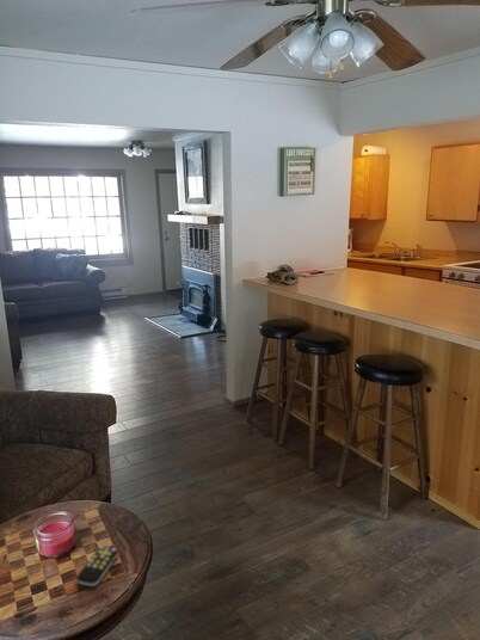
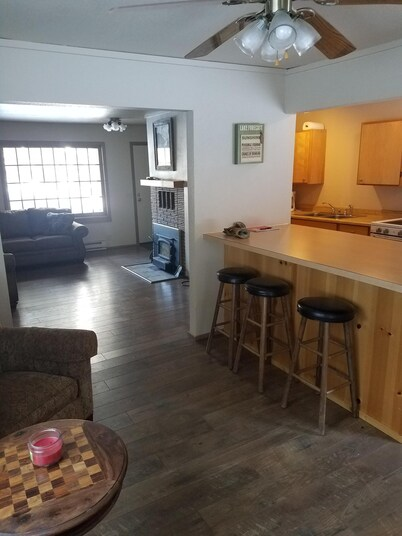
- remote control [75,544,119,587]
